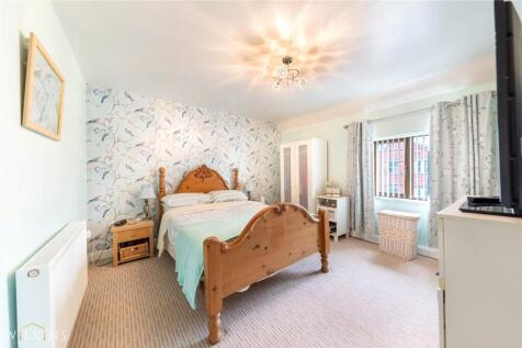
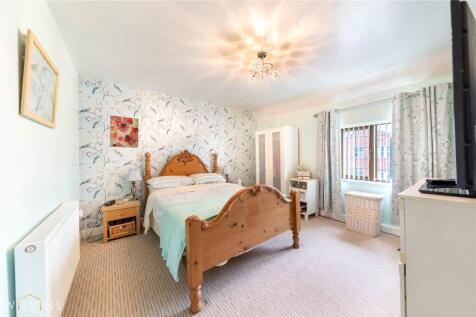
+ wall art [109,114,140,149]
